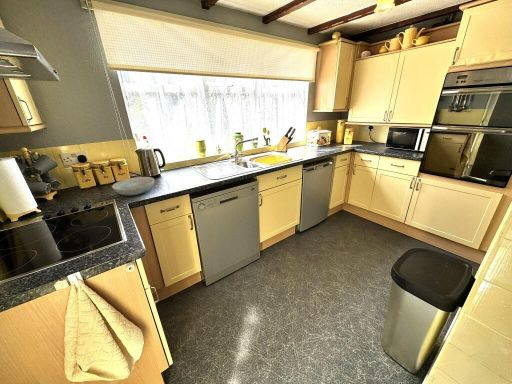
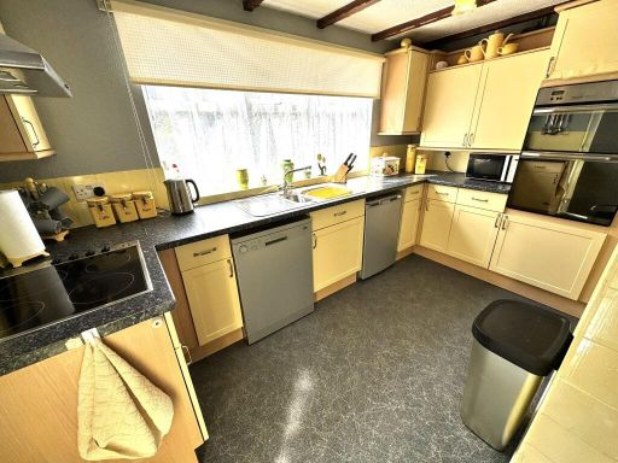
- dish [111,176,155,196]
